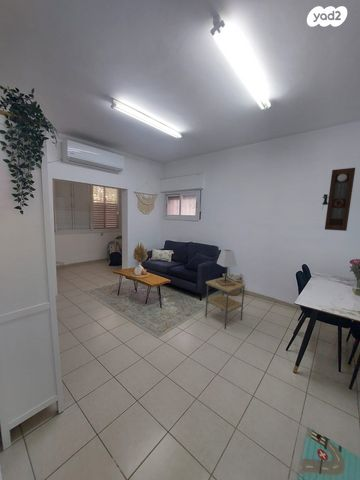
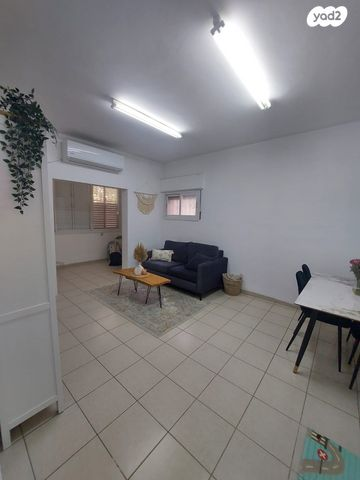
- lamp [216,249,238,286]
- pendulum clock [321,167,356,232]
- side table [204,277,246,330]
